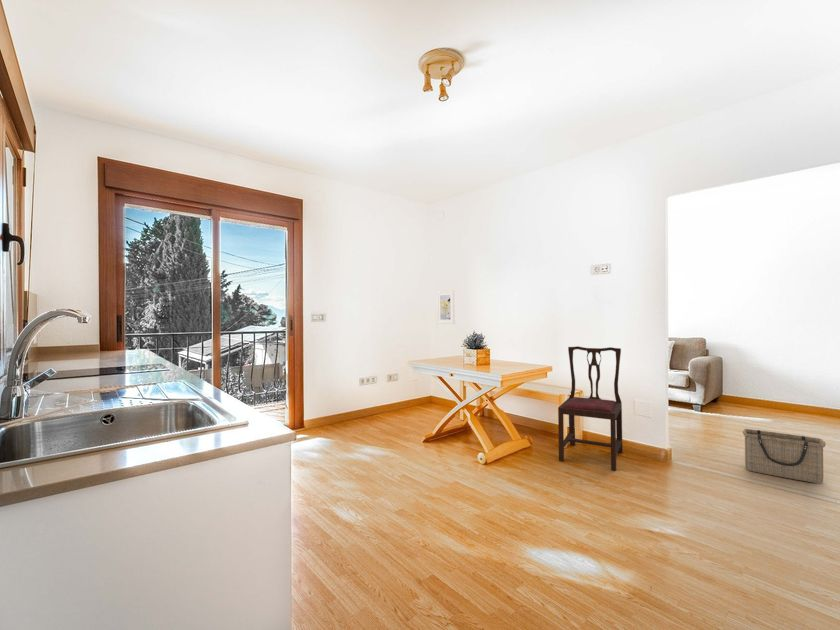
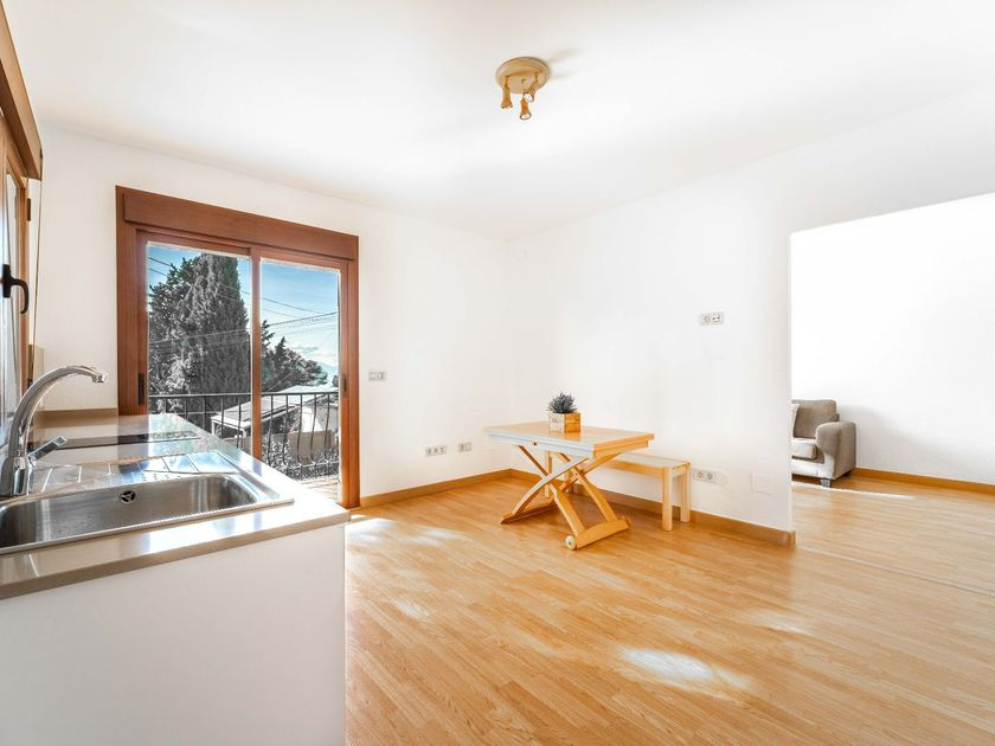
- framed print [436,289,456,325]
- dining chair [557,345,624,471]
- basket [742,428,827,485]
